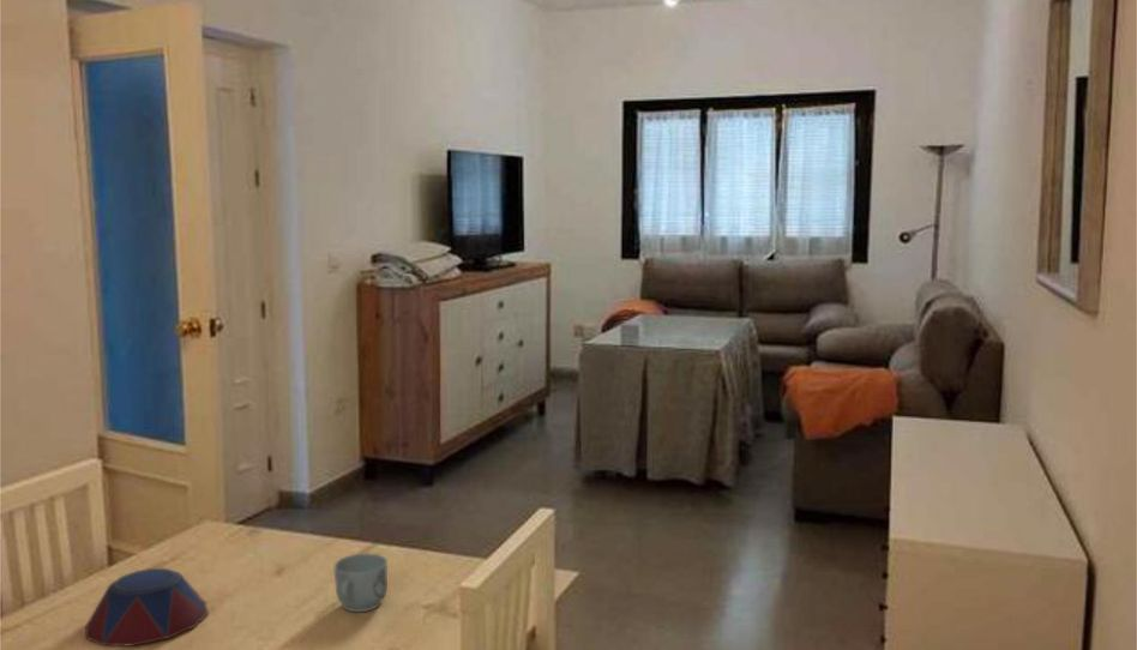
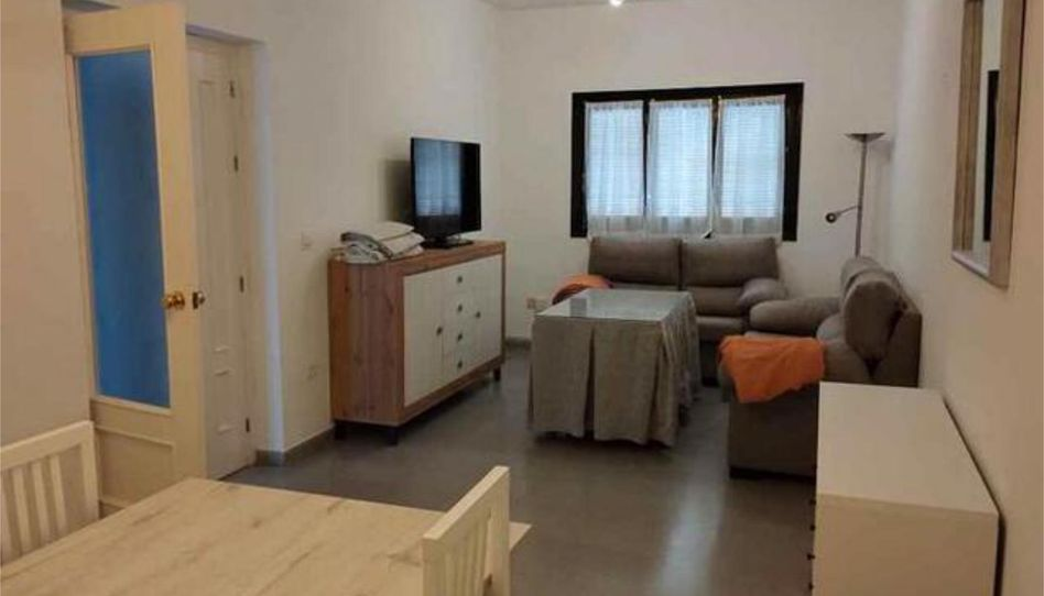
- mug [333,553,389,613]
- bowl [84,567,210,648]
